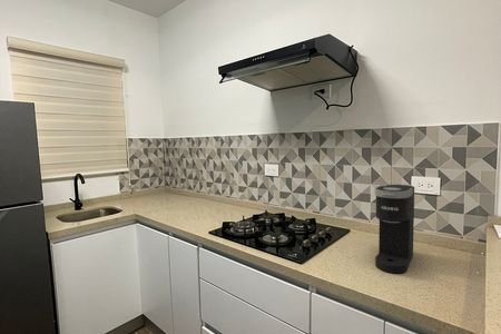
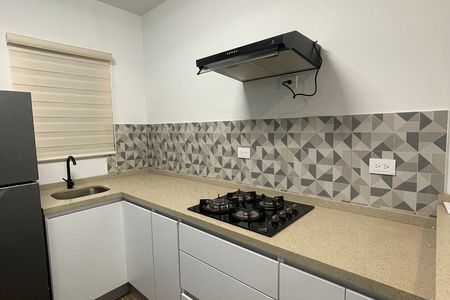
- coffee maker [374,184,415,275]
